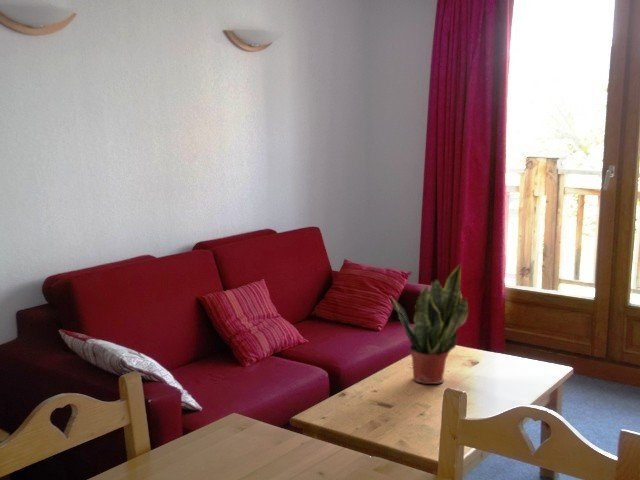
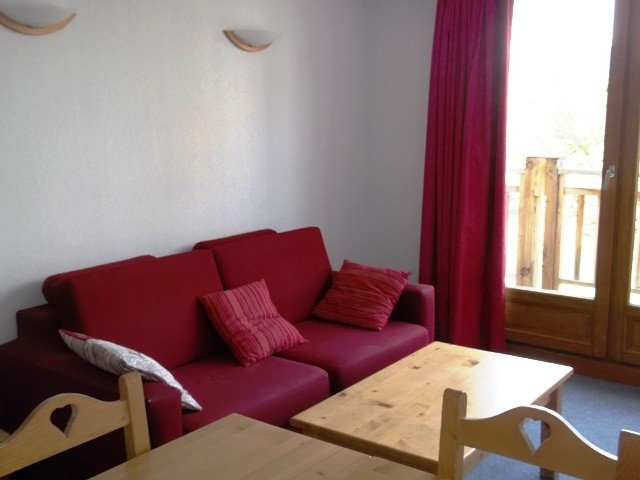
- potted plant [390,263,469,385]
